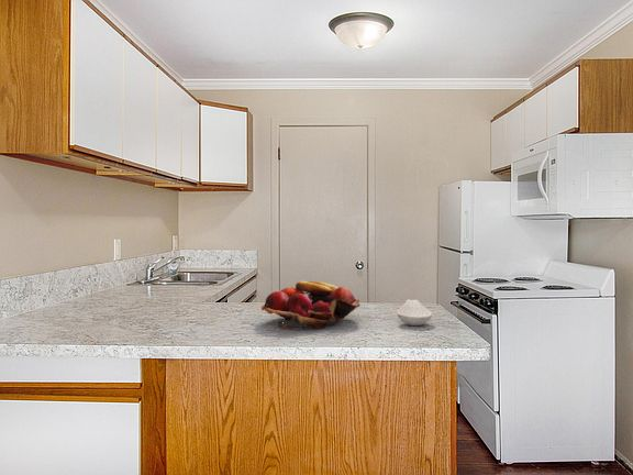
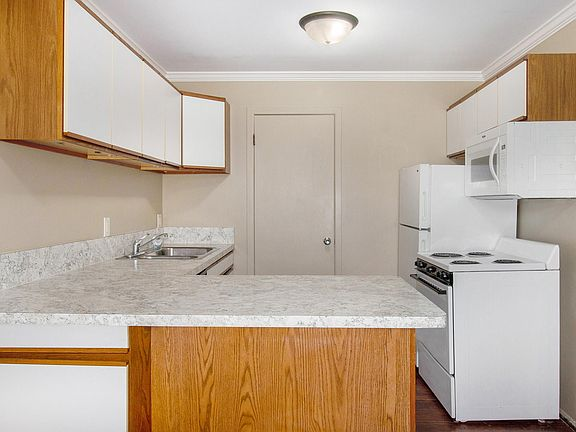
- fruit basket [260,280,360,330]
- spoon rest [396,298,433,327]
